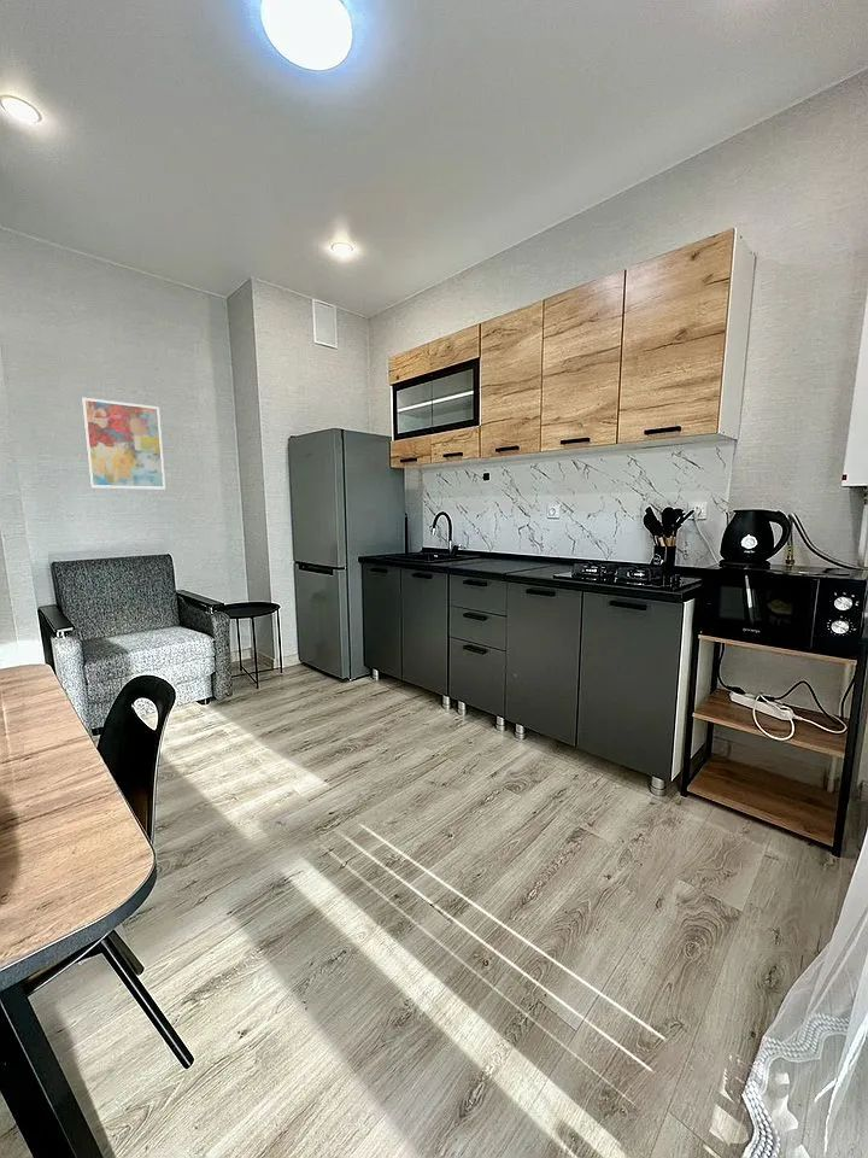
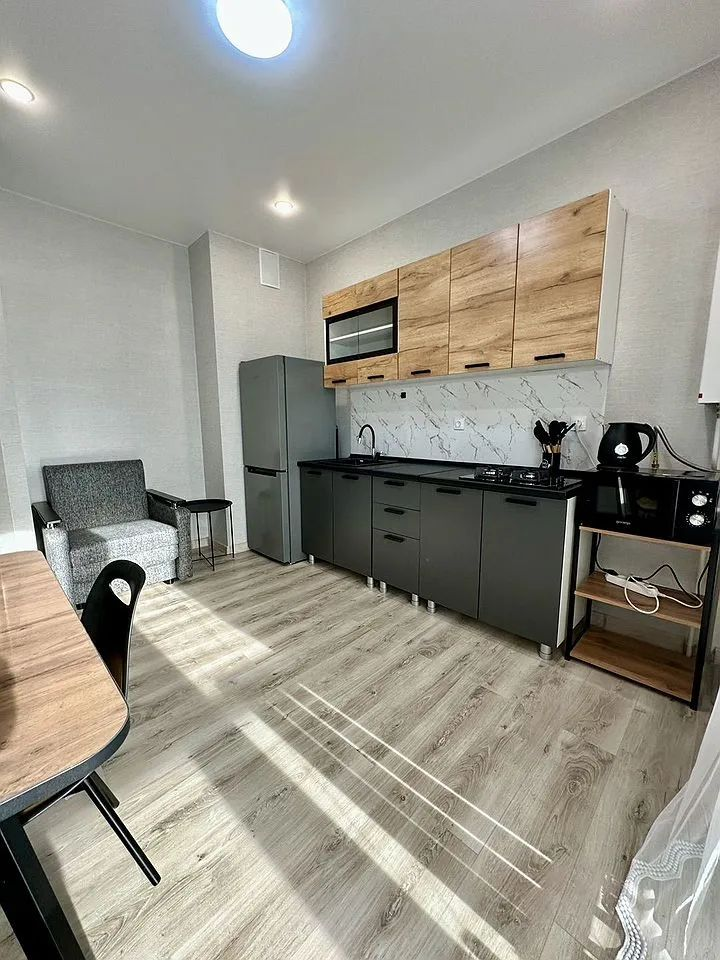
- wall art [81,397,166,491]
